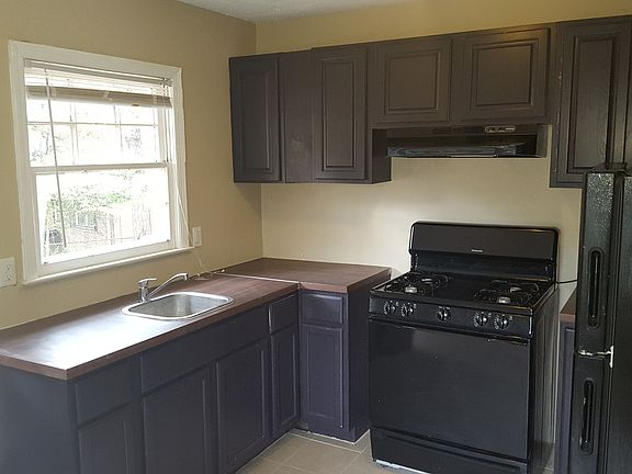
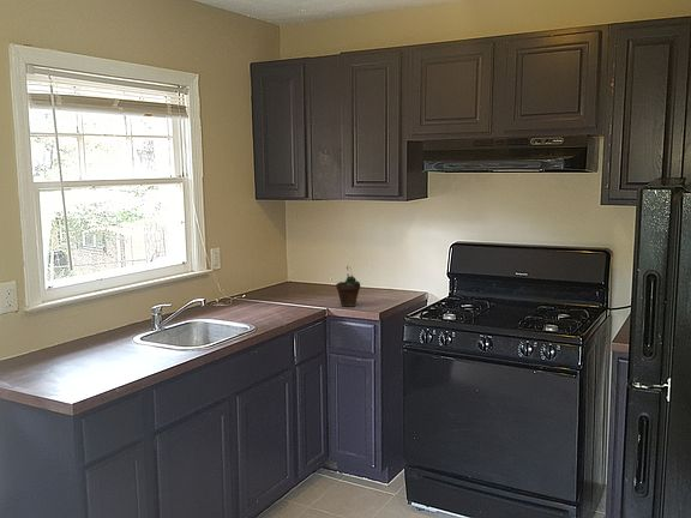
+ succulent plant [335,266,361,307]
